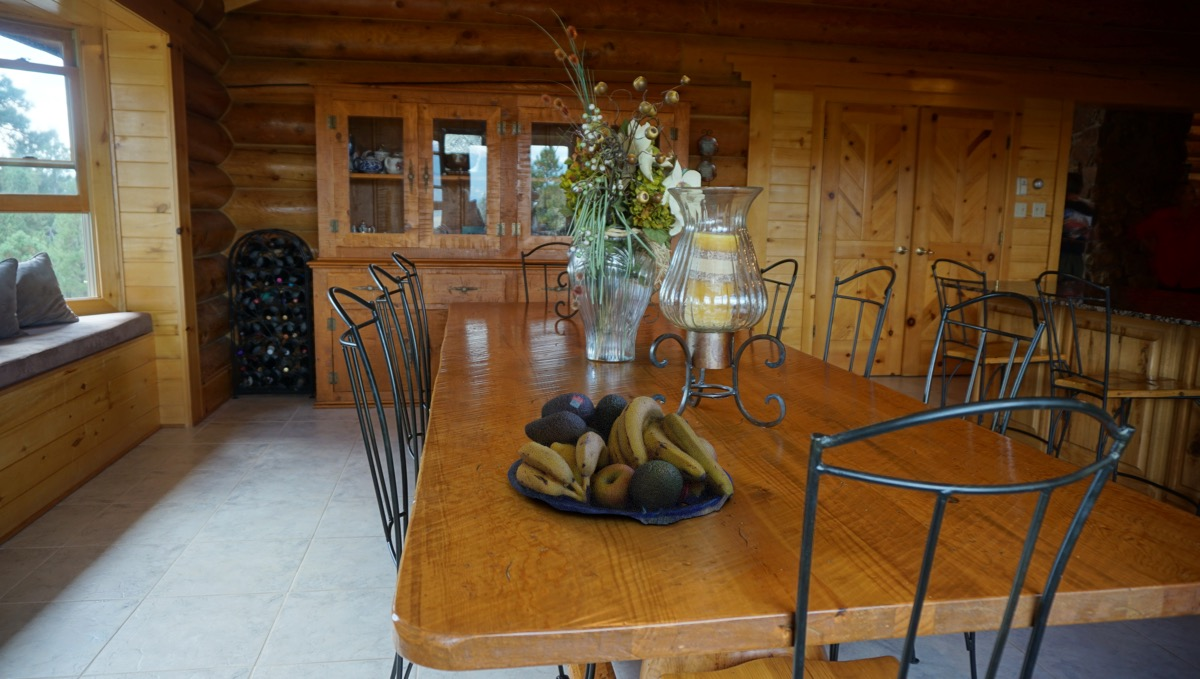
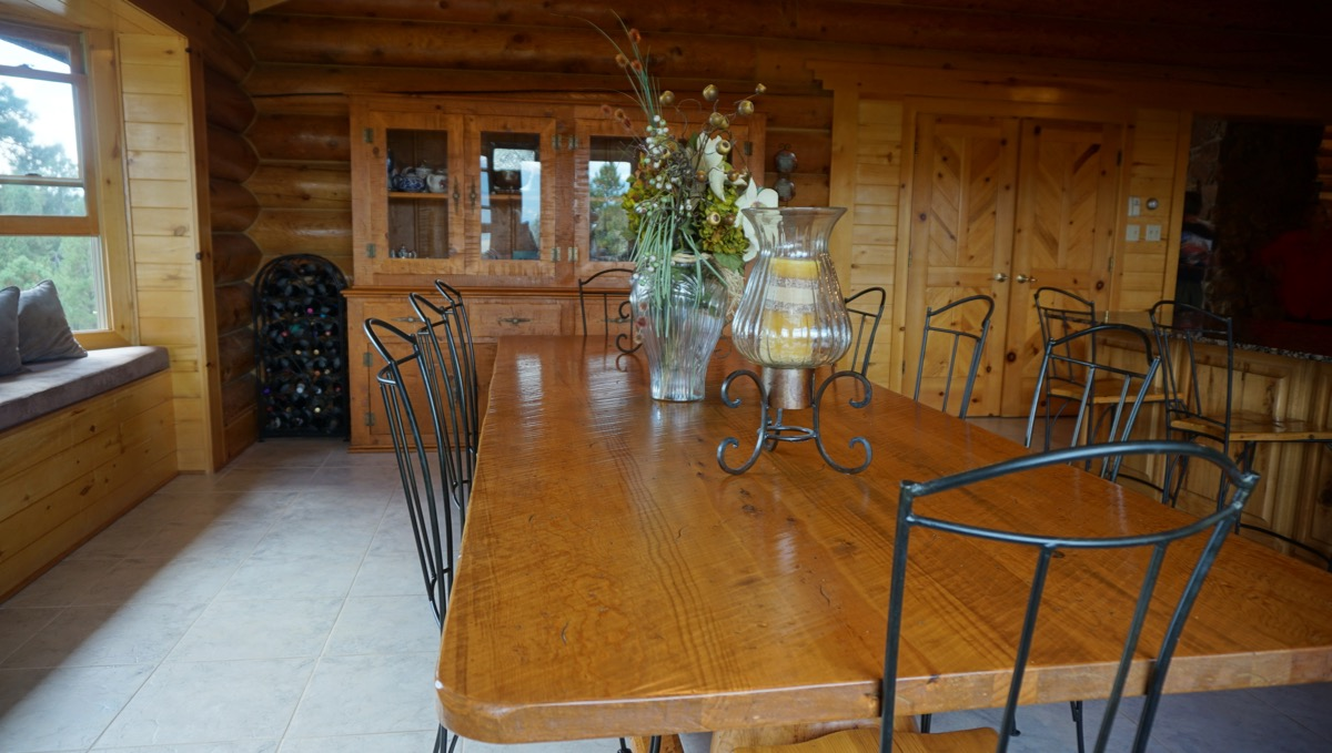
- fruit bowl [507,392,735,525]
